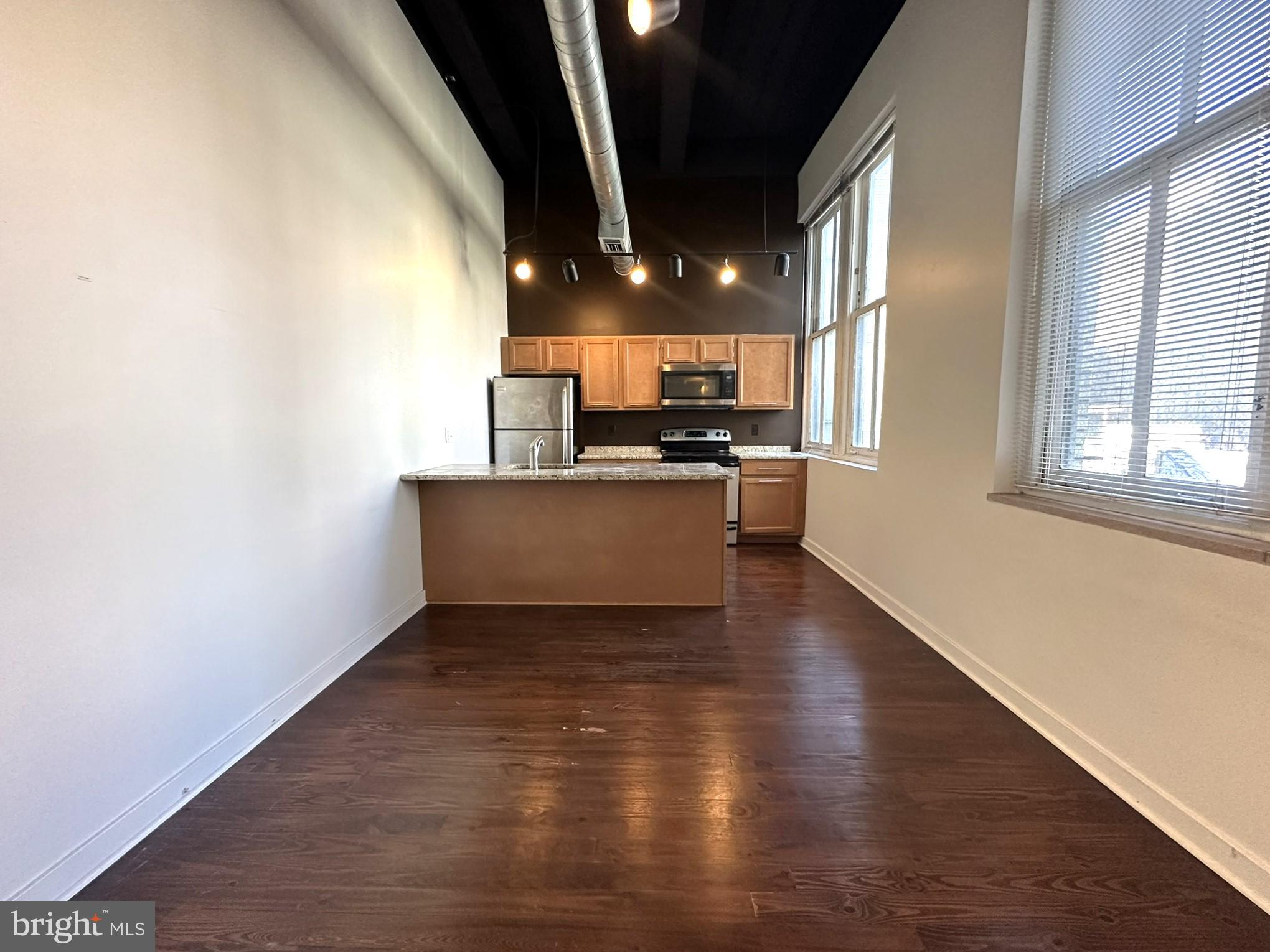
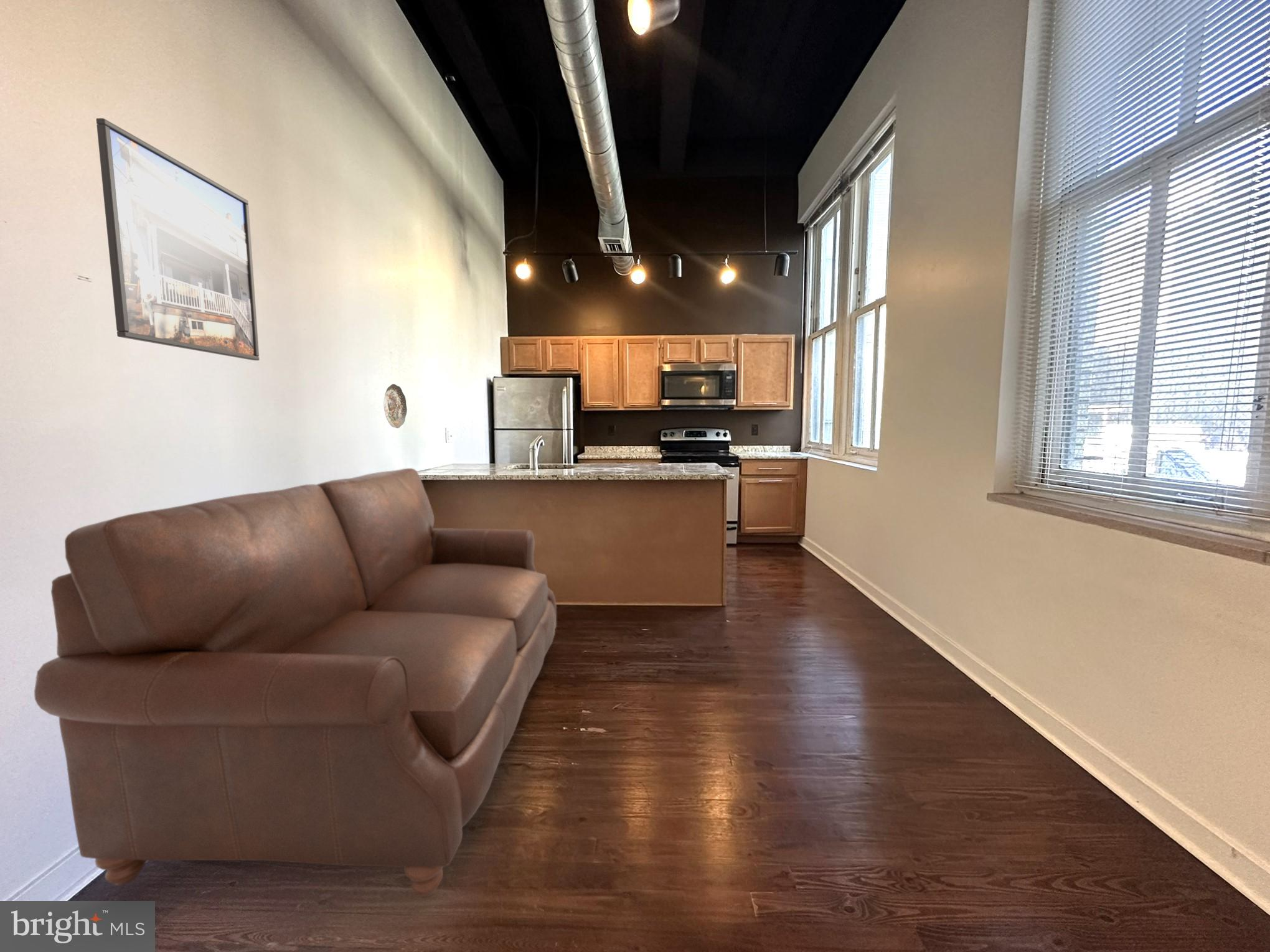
+ sofa [34,468,557,898]
+ decorative plate [383,383,408,429]
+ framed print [95,118,260,361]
